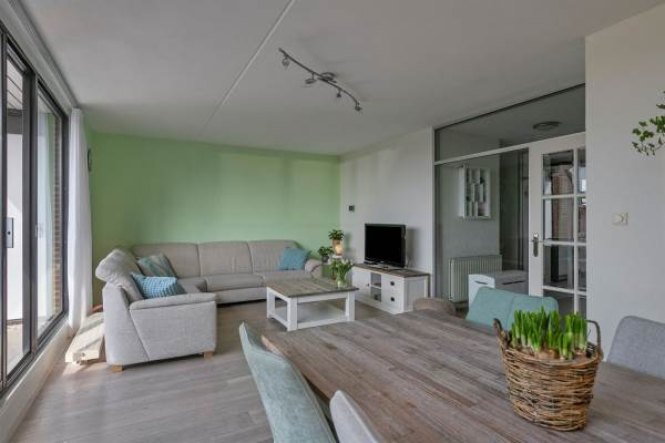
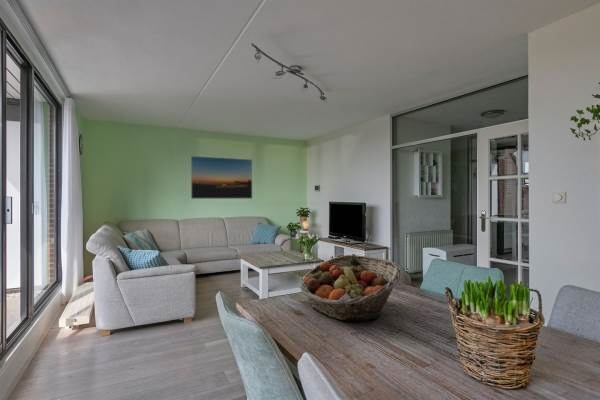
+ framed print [190,155,253,200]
+ fruit basket [299,254,402,322]
